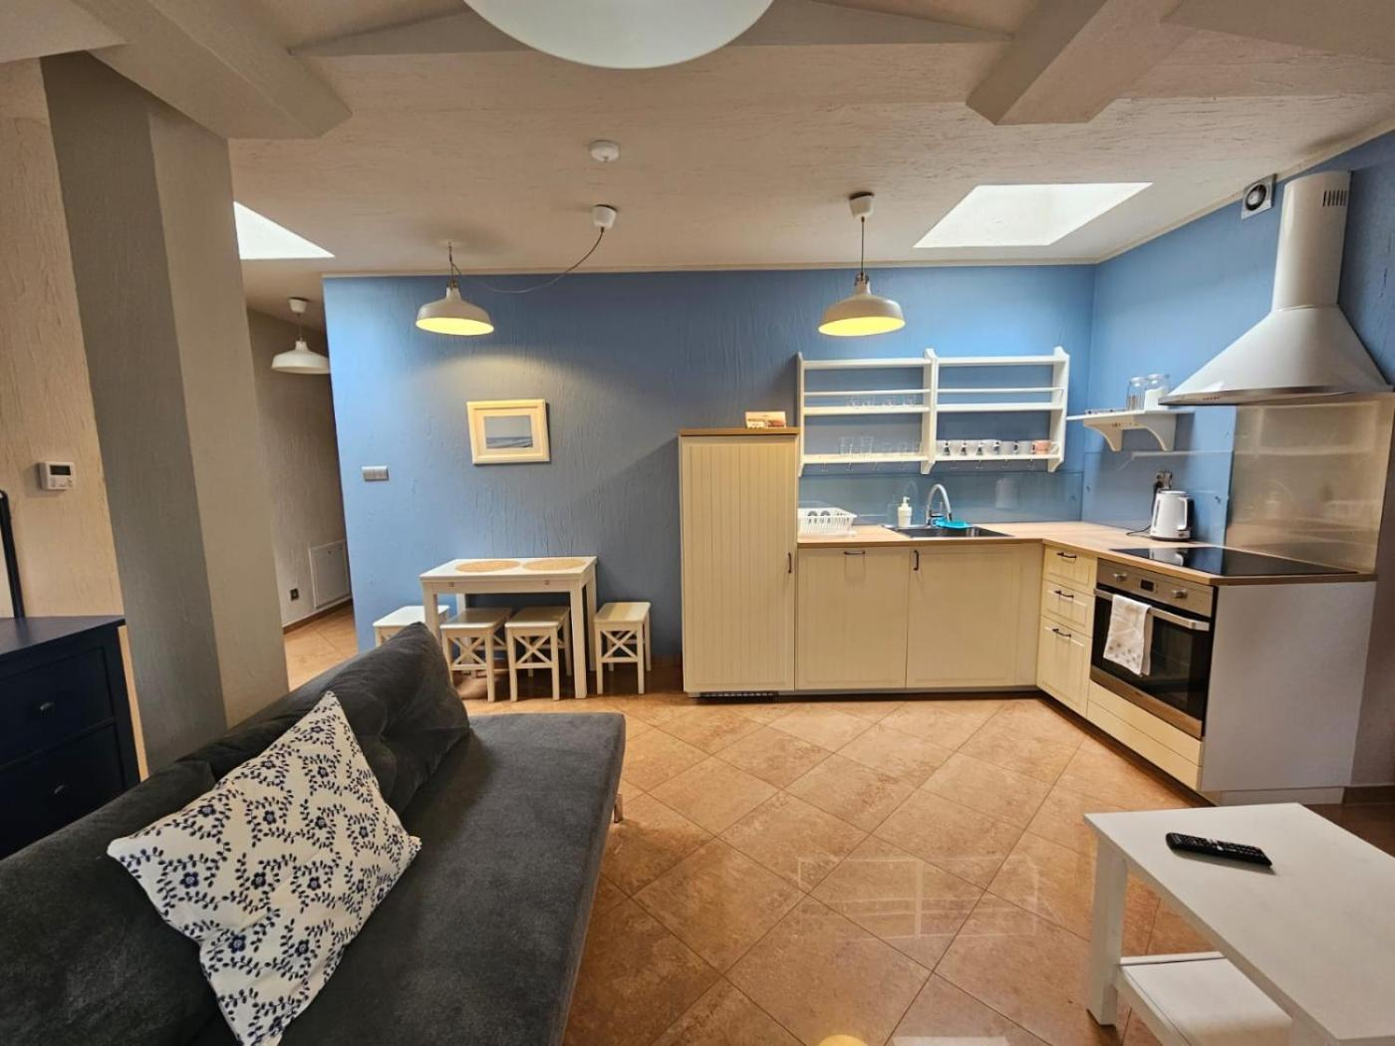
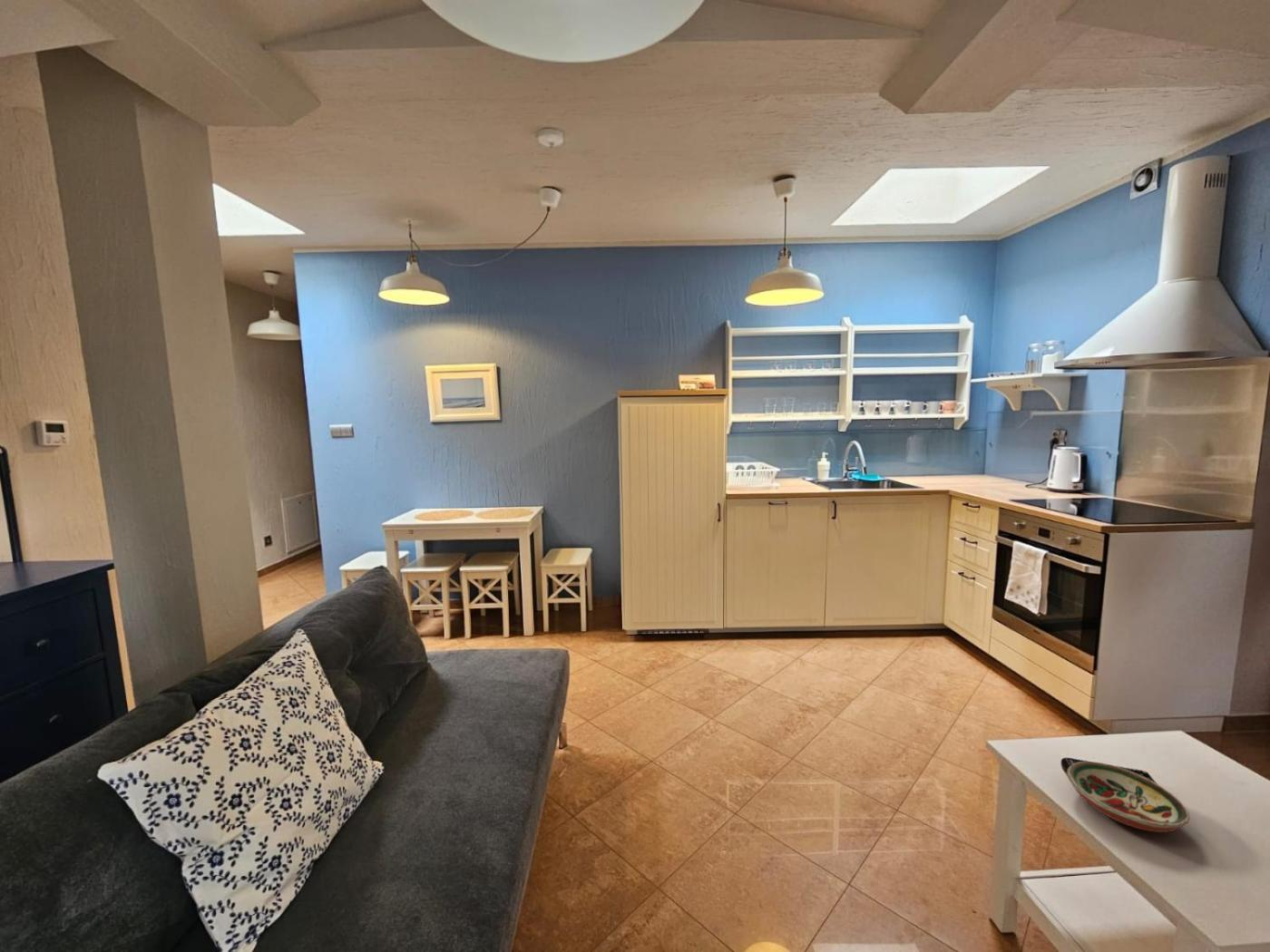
+ decorative bowl [1066,761,1191,833]
